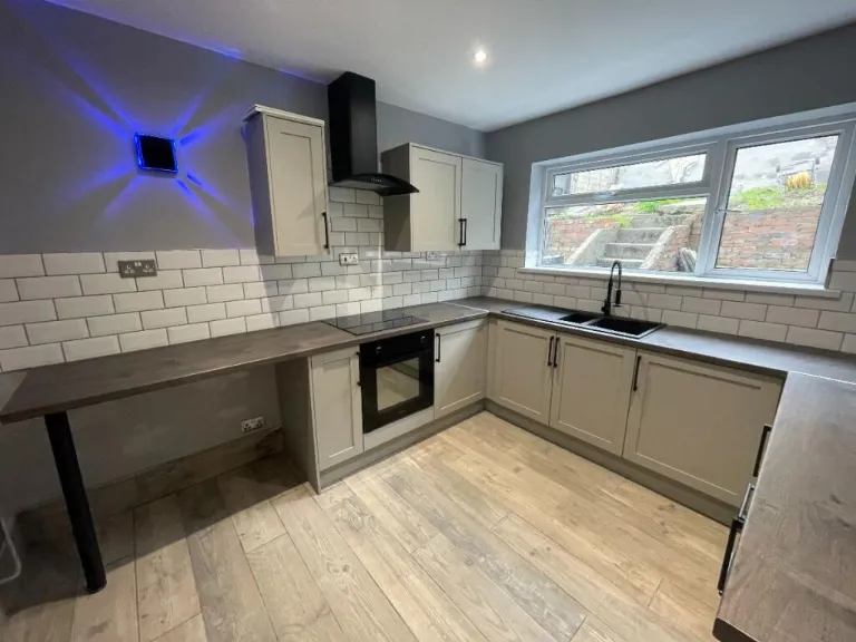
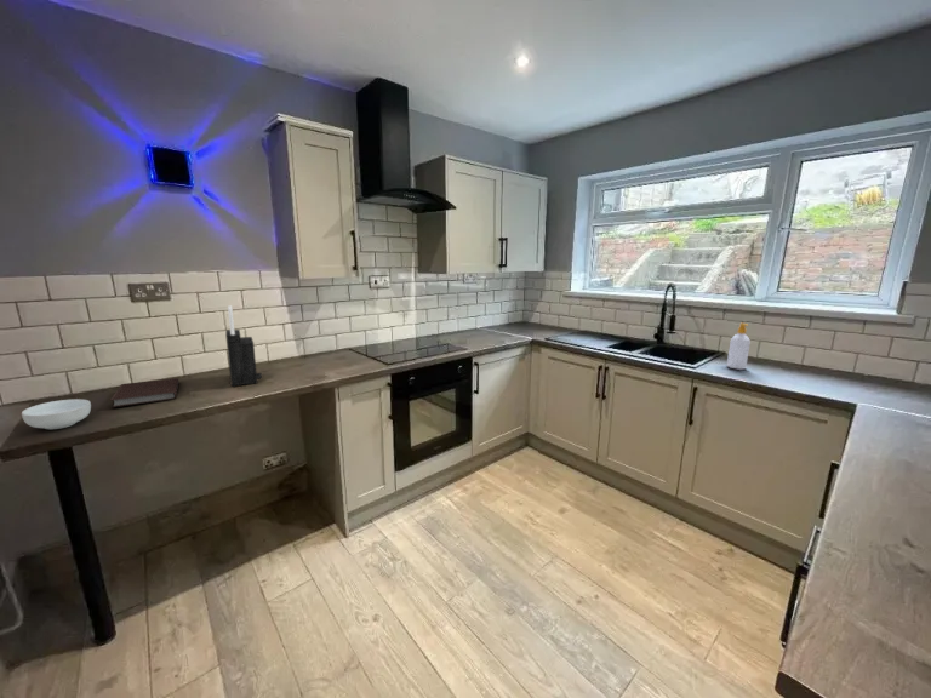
+ knife block [224,304,263,388]
+ soap bottle [725,322,752,371]
+ notebook [109,377,181,408]
+ cereal bowl [21,397,92,430]
